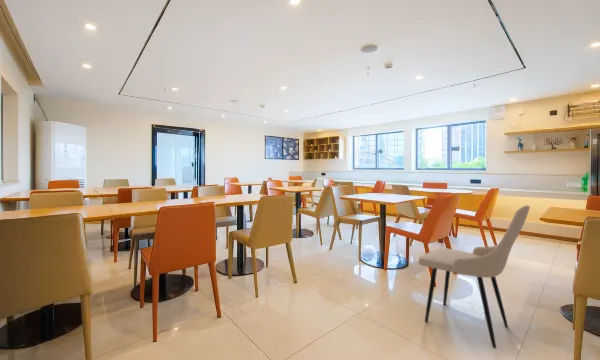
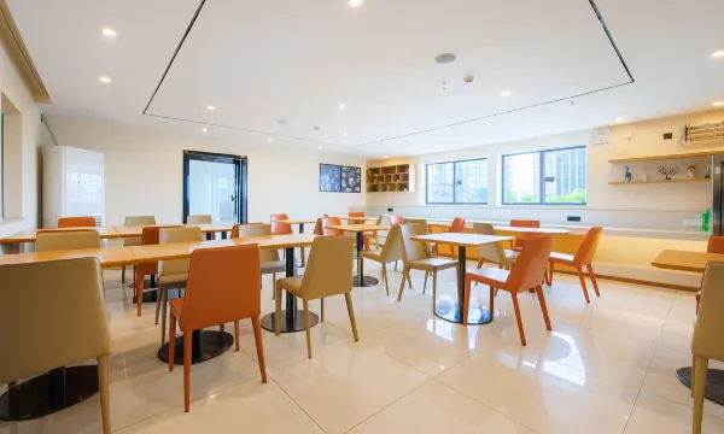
- dining chair [417,204,531,350]
